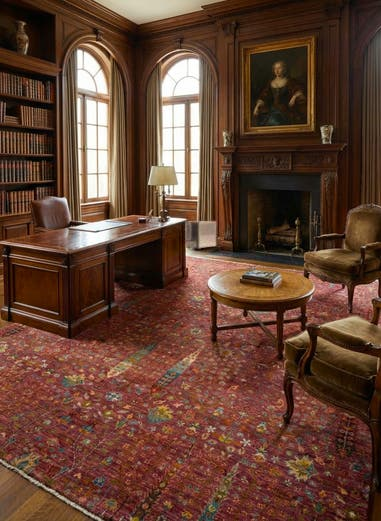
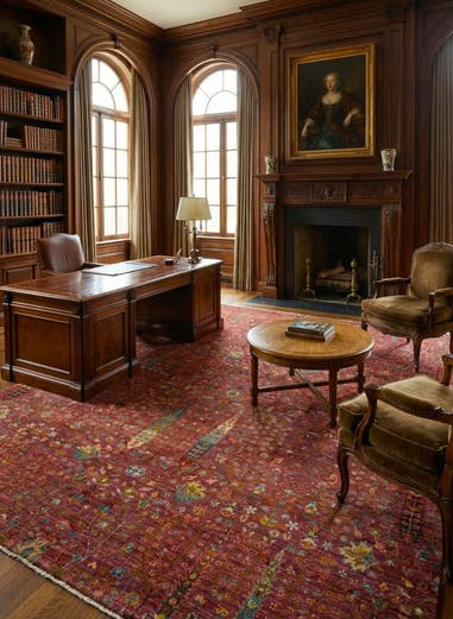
- air purifier [185,220,217,250]
